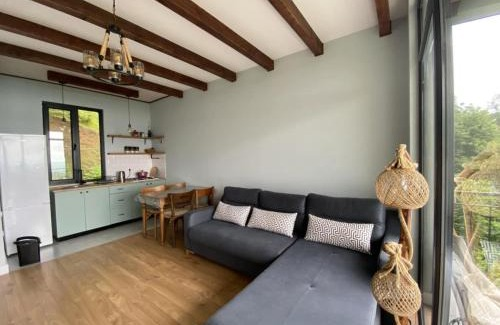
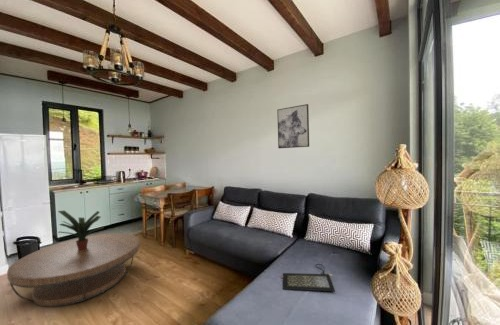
+ wall art [276,103,310,149]
+ coffee table [6,232,141,308]
+ clutch bag [279,263,336,292]
+ potted plant [57,210,105,250]
